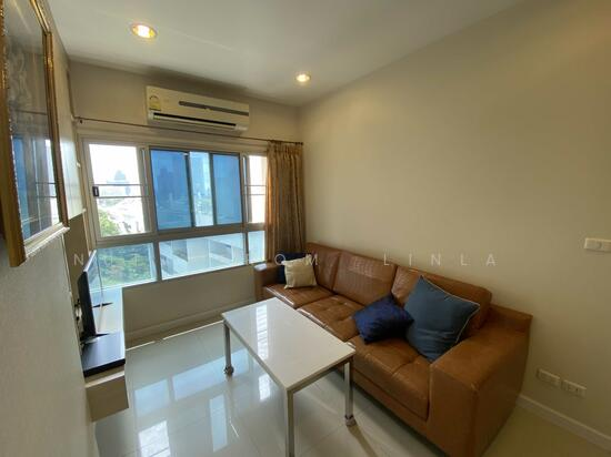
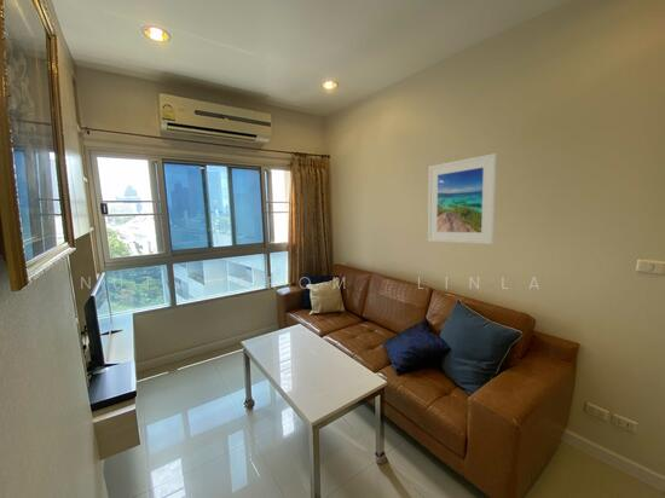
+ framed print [427,152,498,245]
